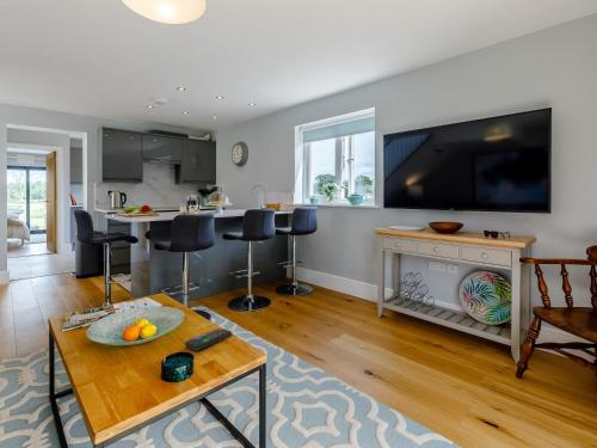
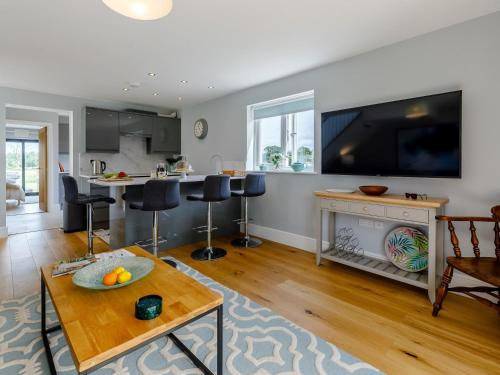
- remote control [184,327,233,352]
